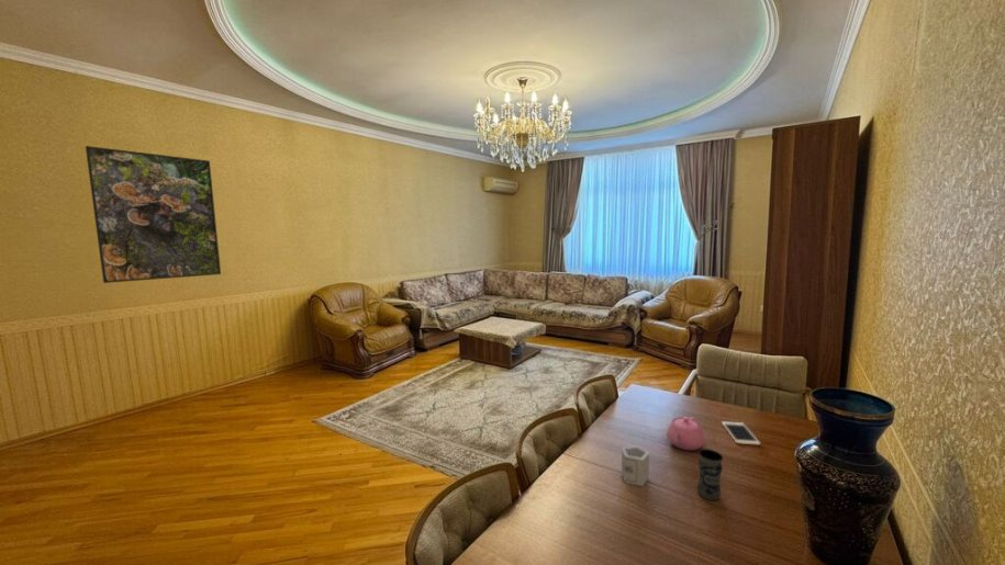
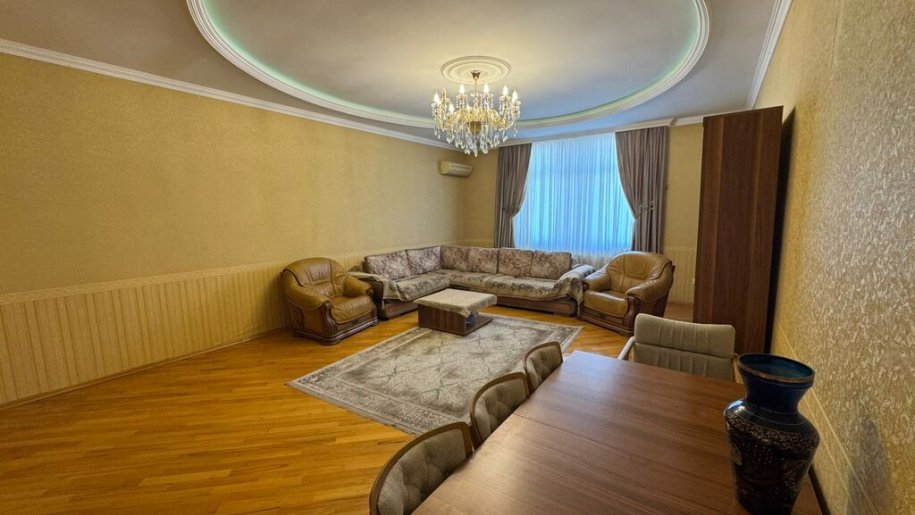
- cell phone [721,420,761,447]
- teapot [666,416,706,451]
- jar [696,449,724,501]
- cup [621,444,650,487]
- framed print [85,145,222,284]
